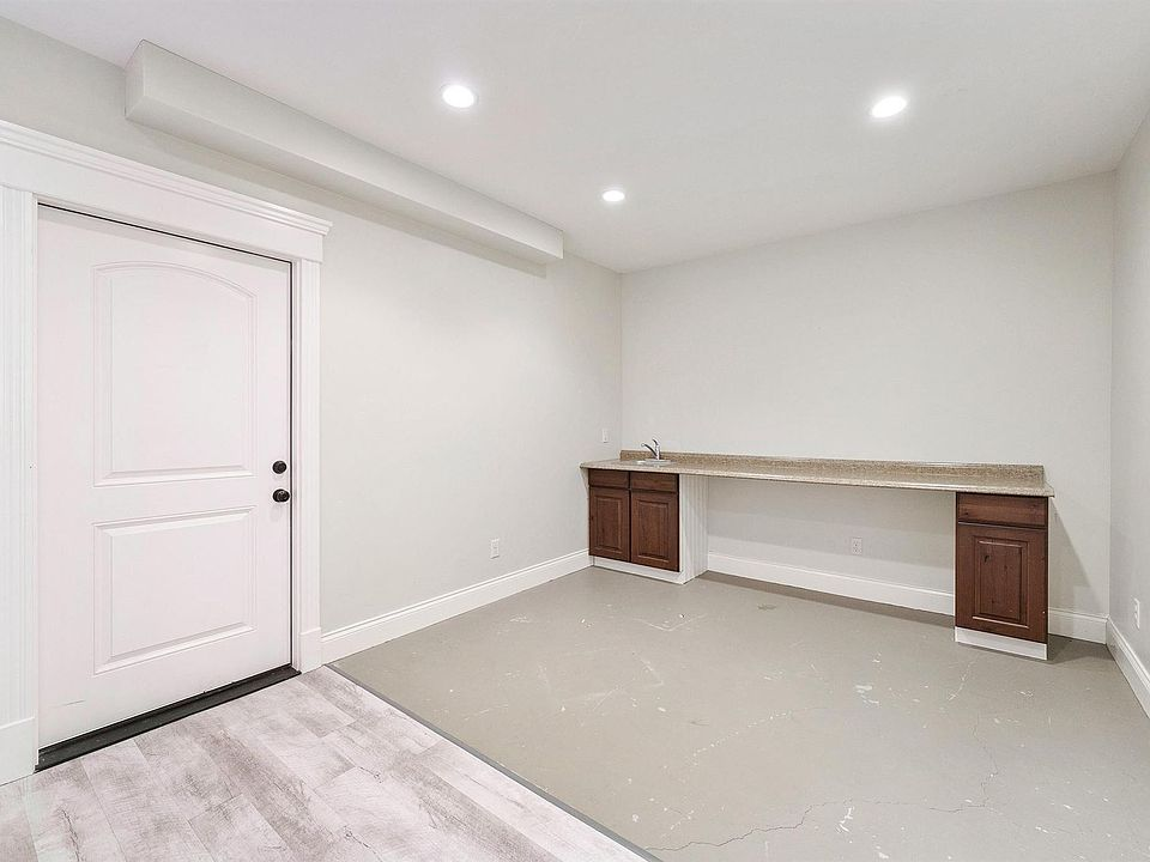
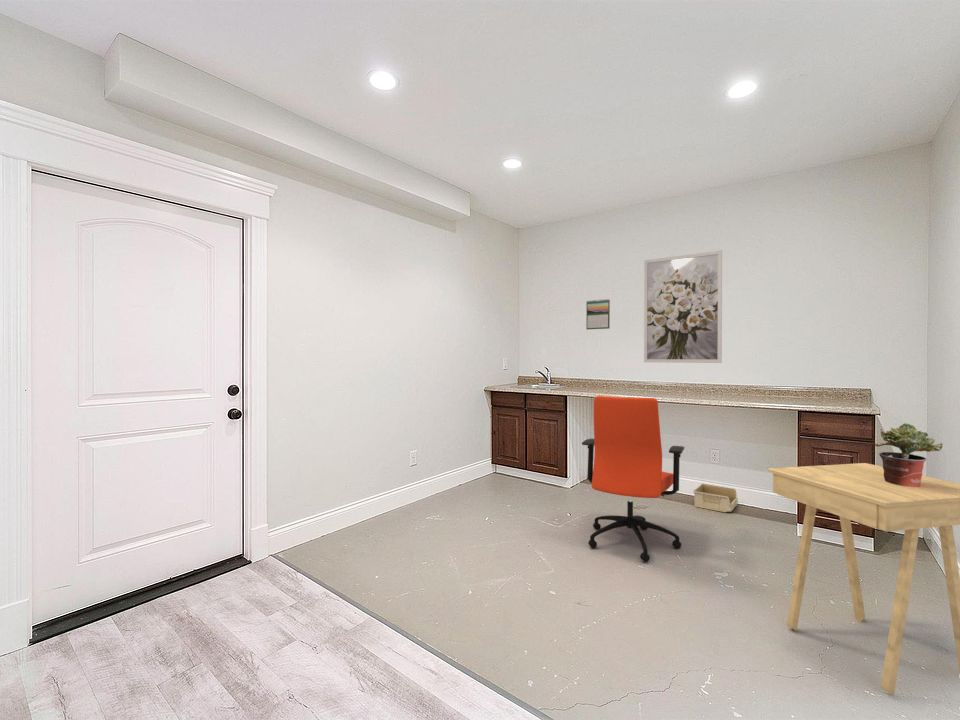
+ storage bin [692,483,739,513]
+ potted plant [874,422,944,487]
+ calendar [585,298,611,330]
+ office chair [581,395,685,563]
+ wall art [643,249,723,364]
+ side table [767,462,960,696]
